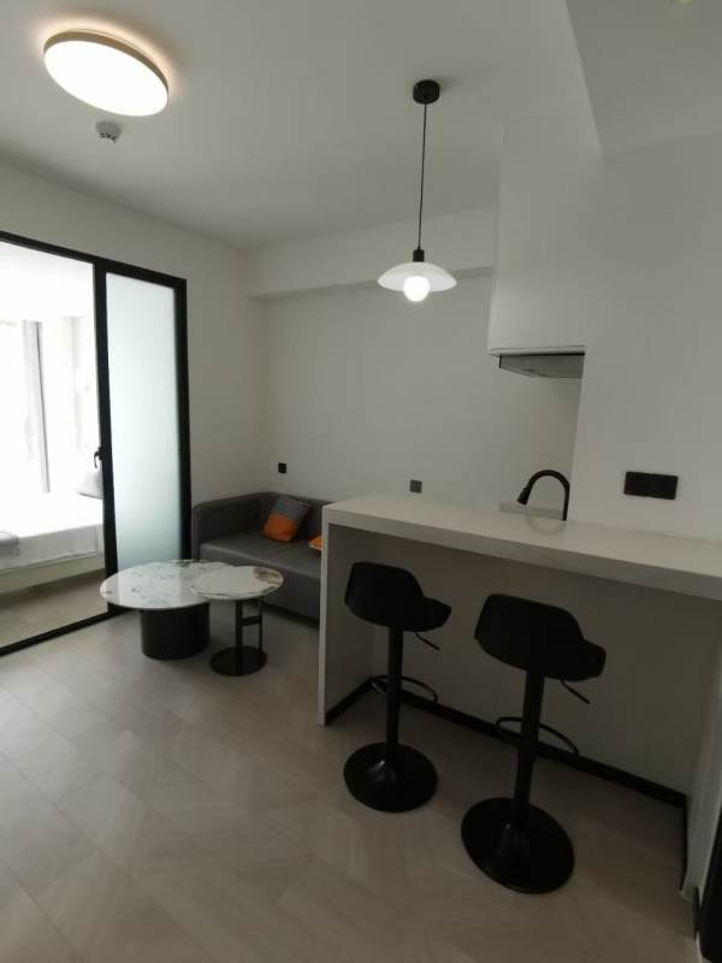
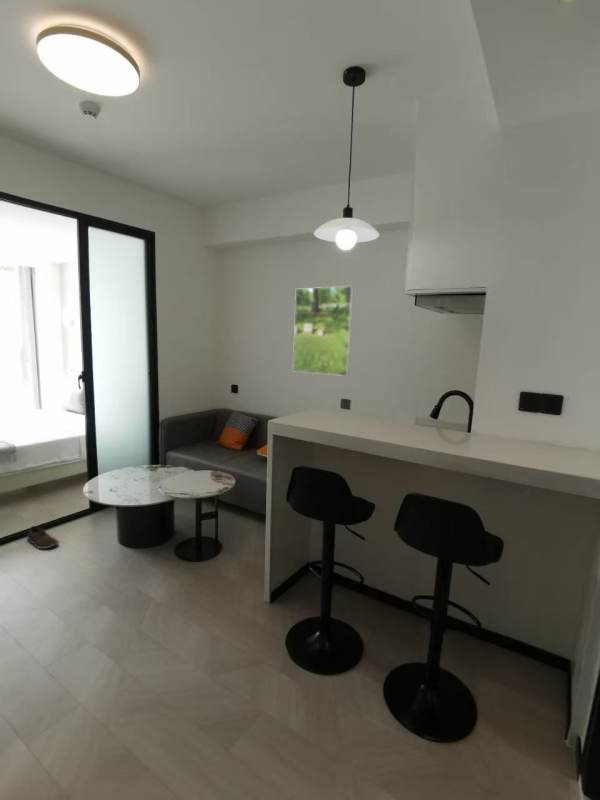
+ shoe [26,525,60,550]
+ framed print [292,285,354,377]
